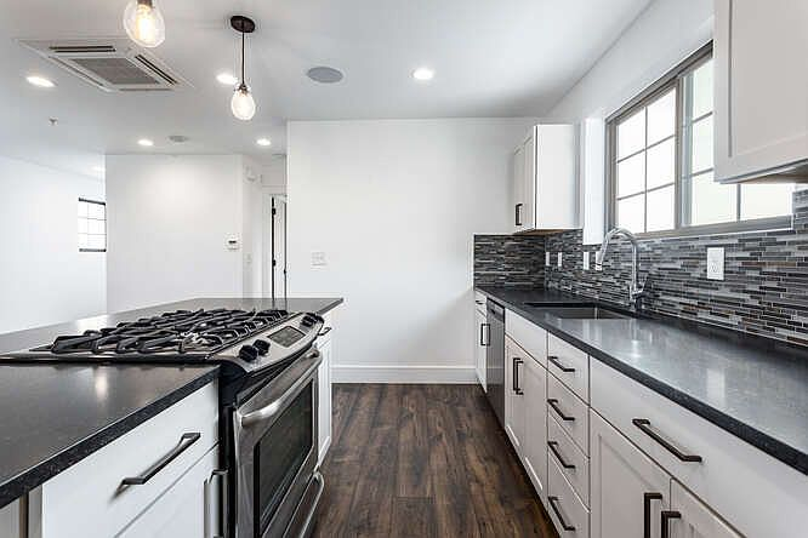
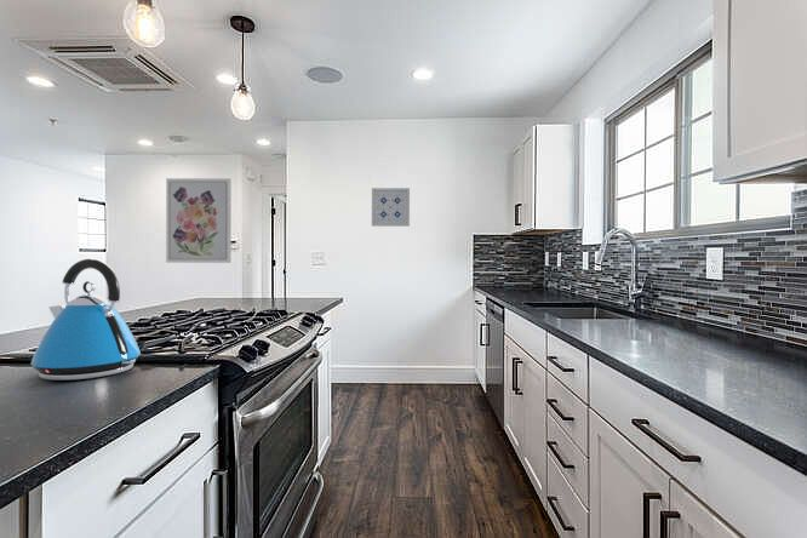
+ wall art [165,177,233,264]
+ wall art [371,187,411,228]
+ kettle [30,258,142,382]
